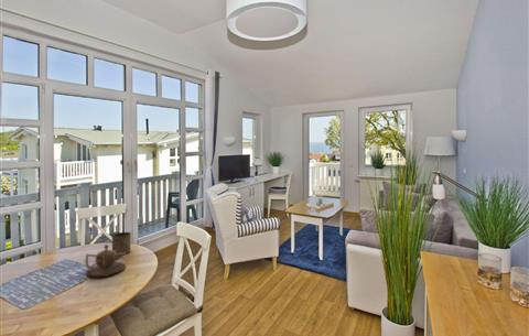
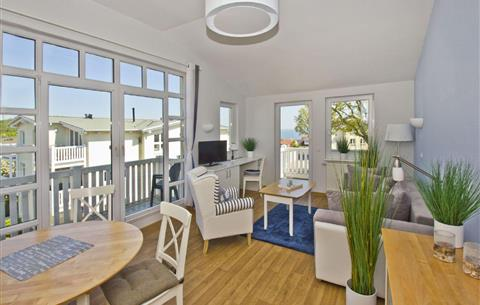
- teapot [85,243,127,279]
- cup [111,231,132,254]
